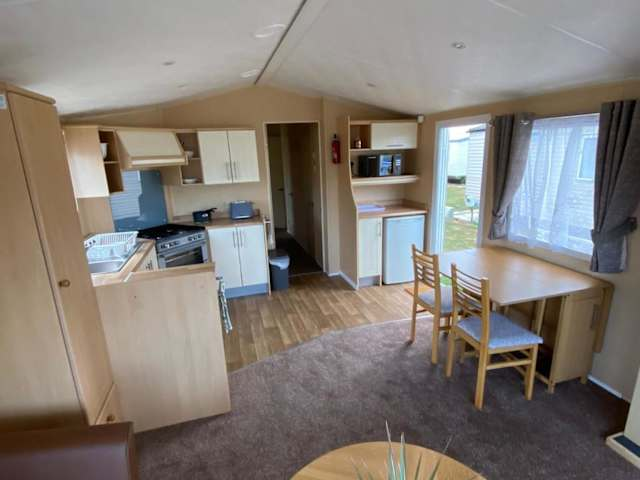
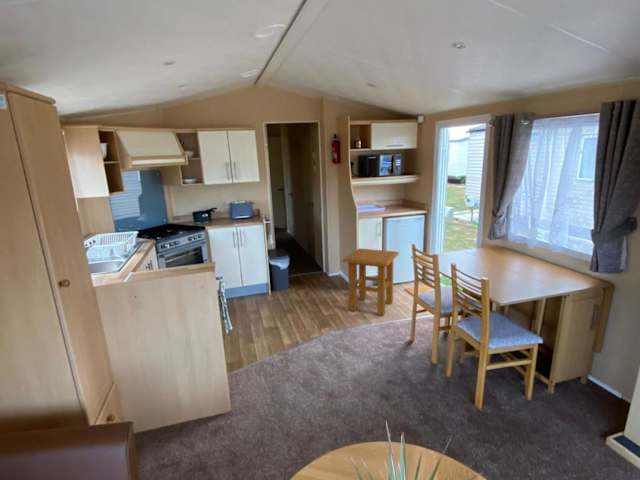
+ side table [341,247,400,317]
